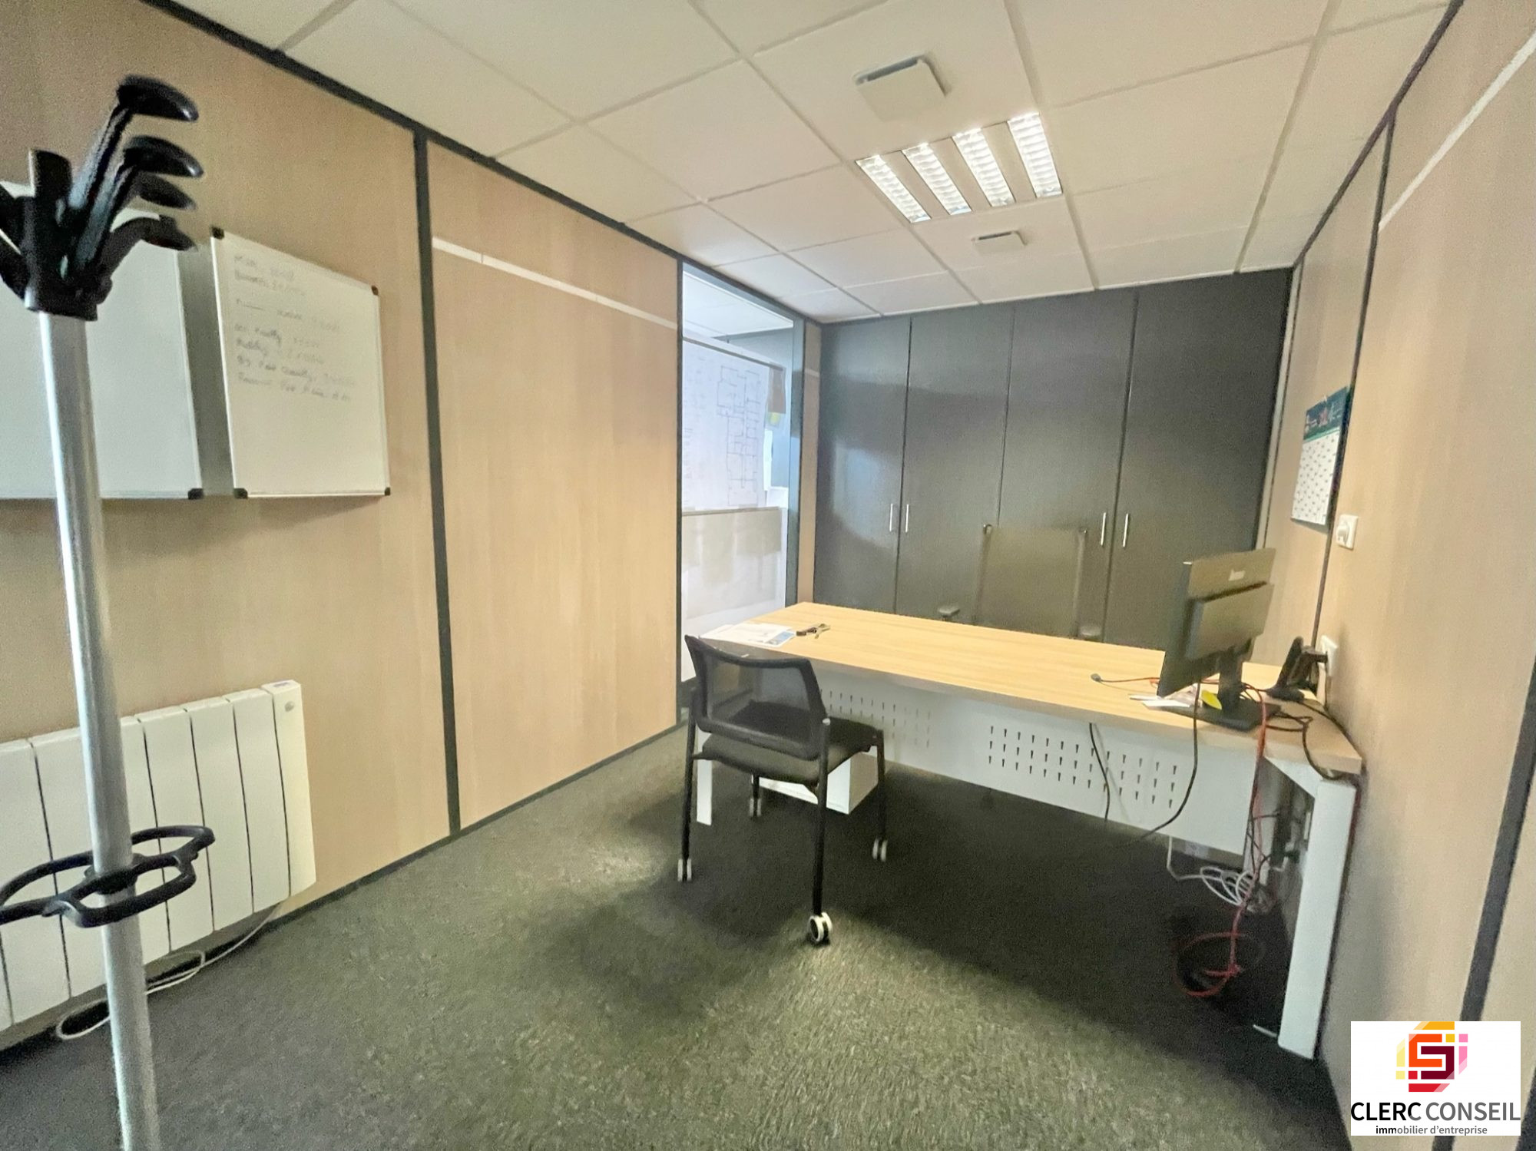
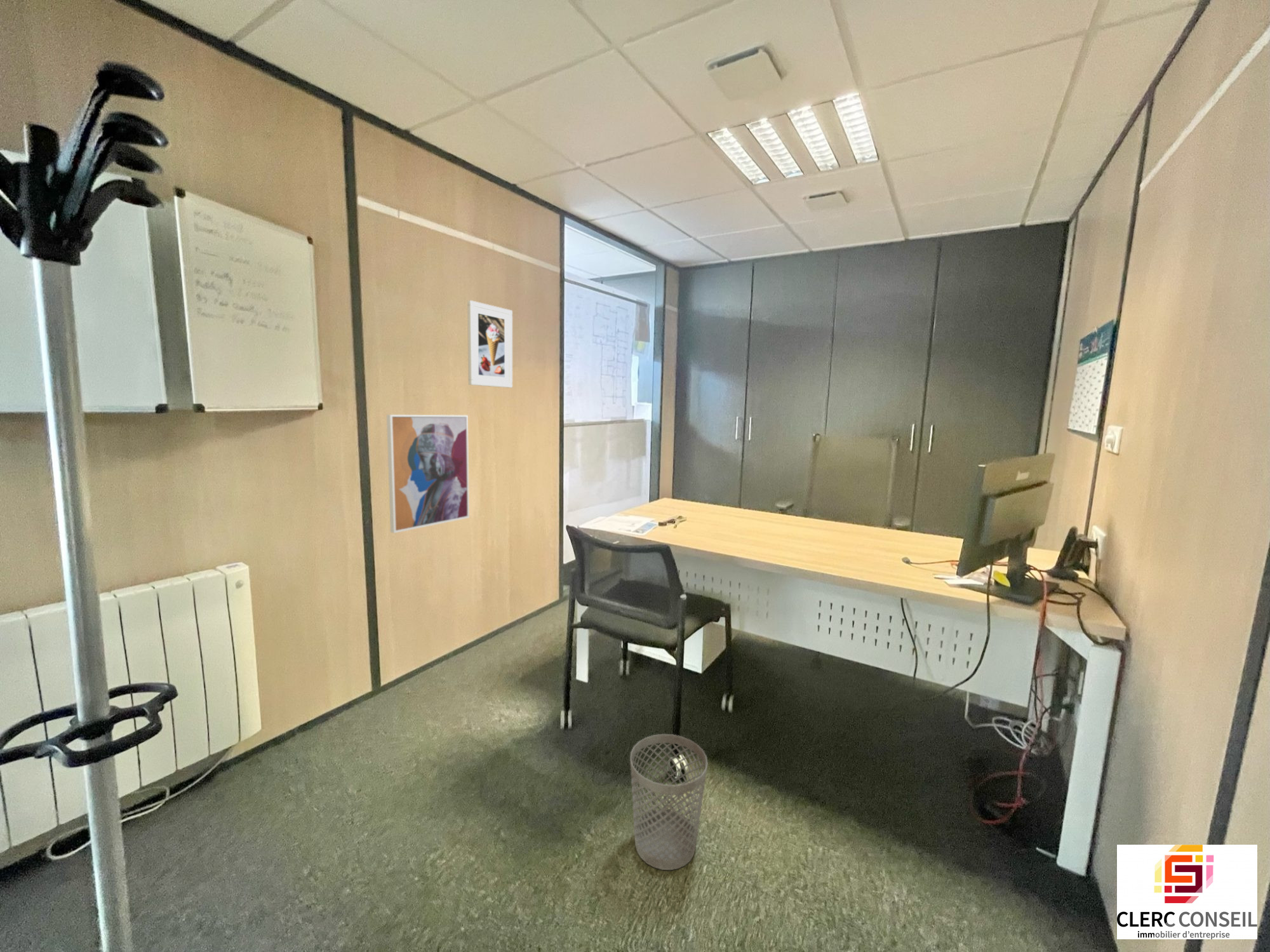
+ wall art [386,414,470,533]
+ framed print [467,300,513,389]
+ wastebasket [629,734,708,871]
